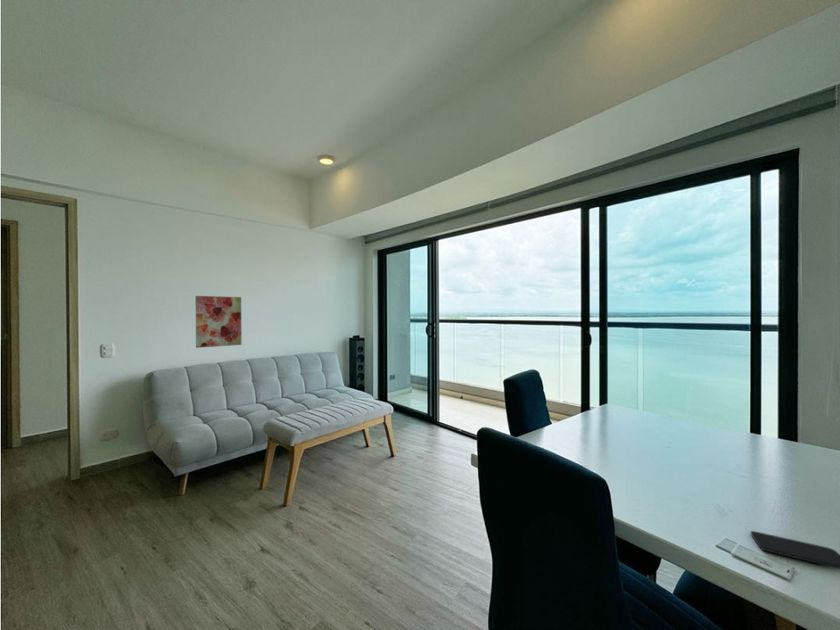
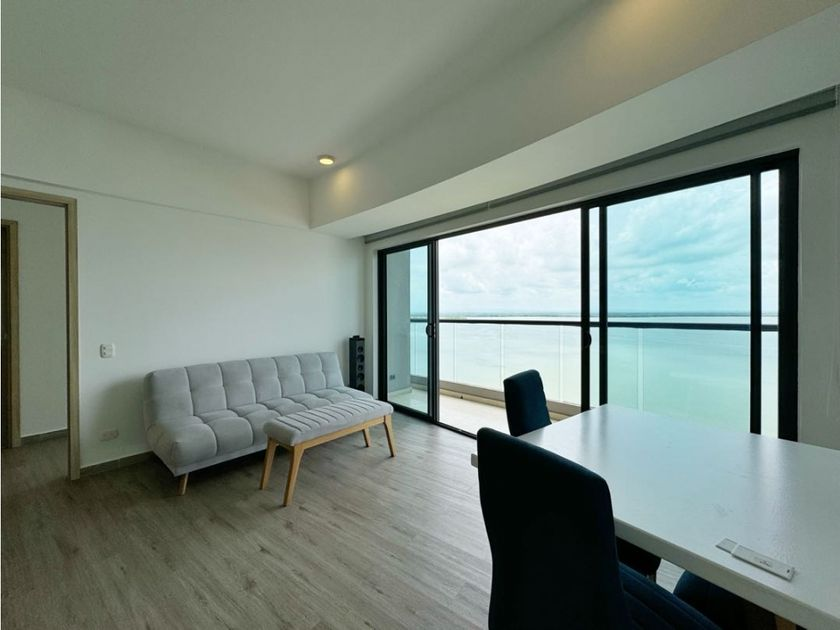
- wall art [195,295,242,349]
- smartphone [750,530,840,570]
